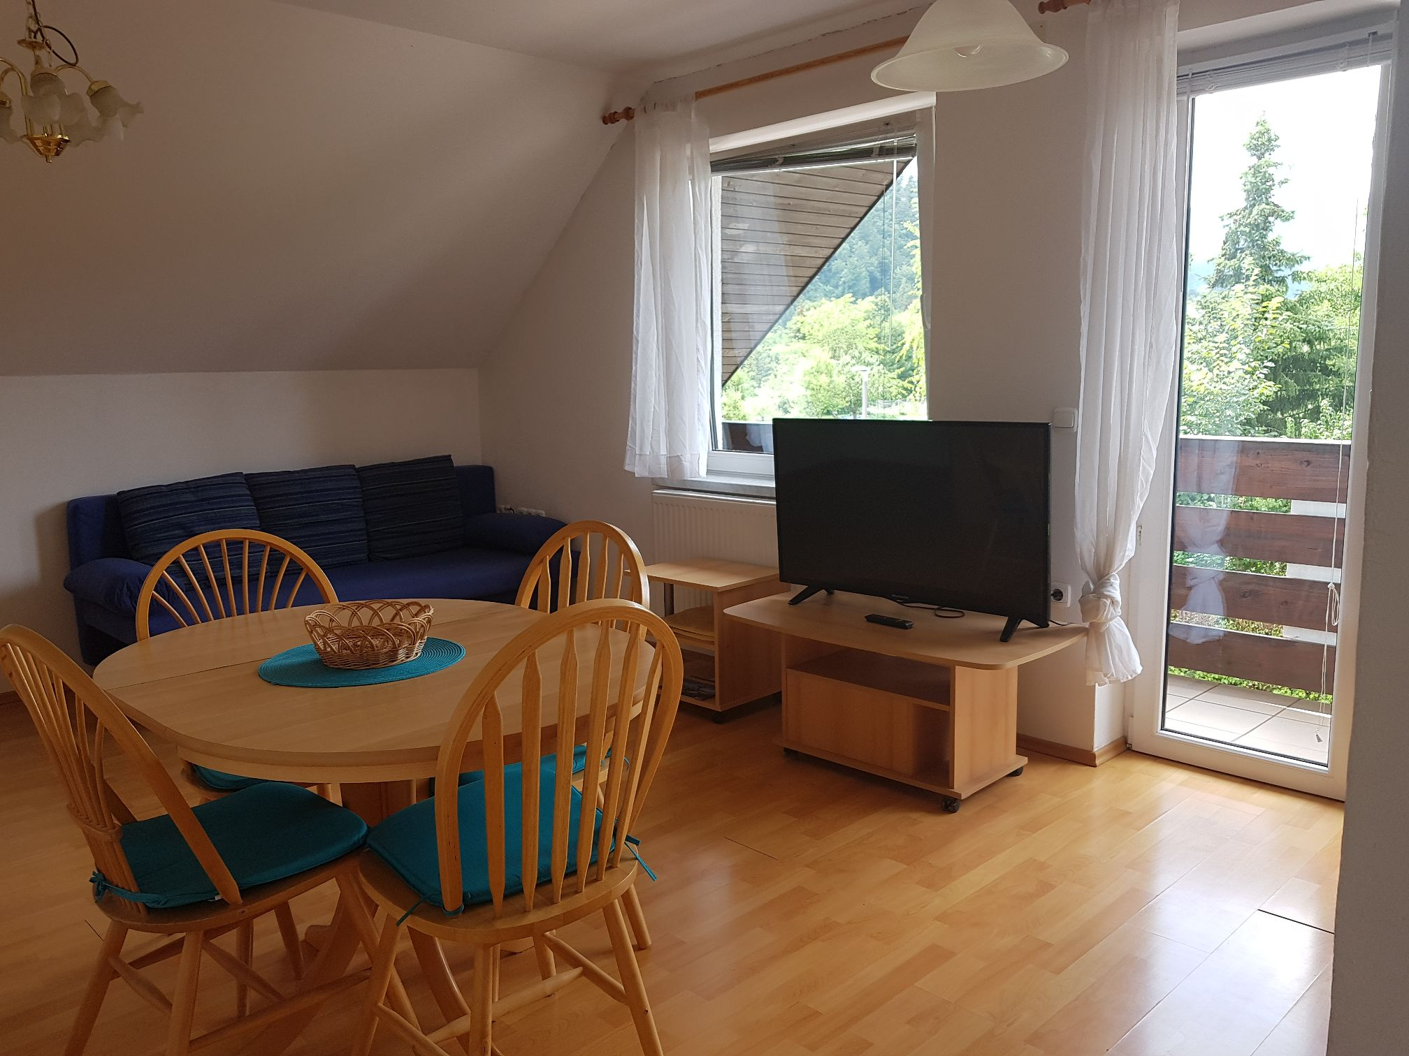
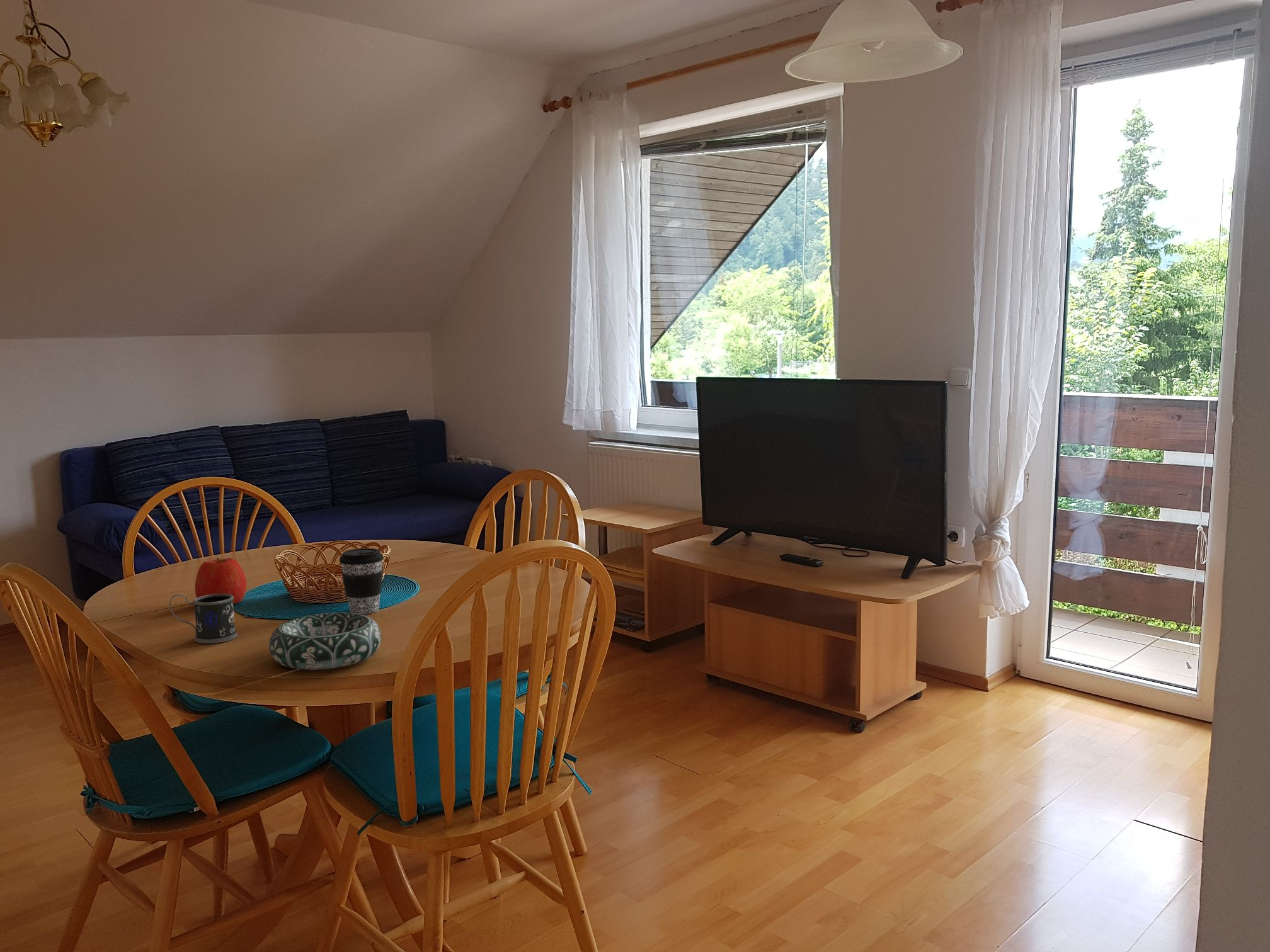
+ decorative bowl [268,612,382,671]
+ apple [194,557,247,605]
+ mug [169,594,238,644]
+ coffee cup [339,548,384,615]
